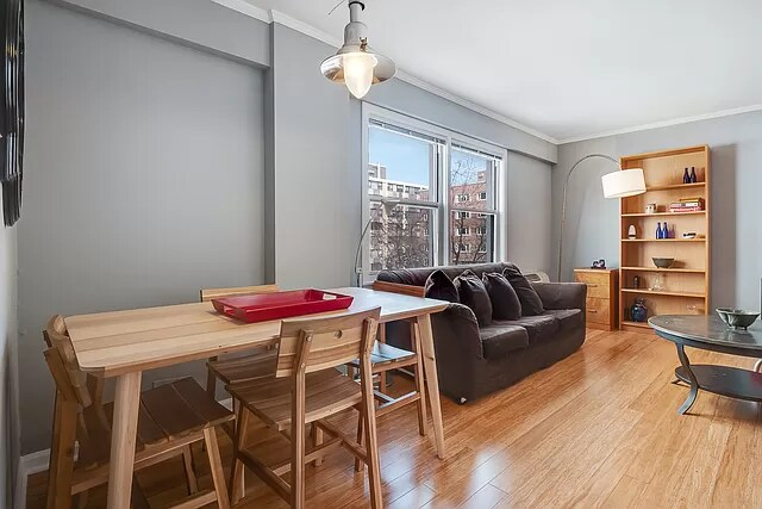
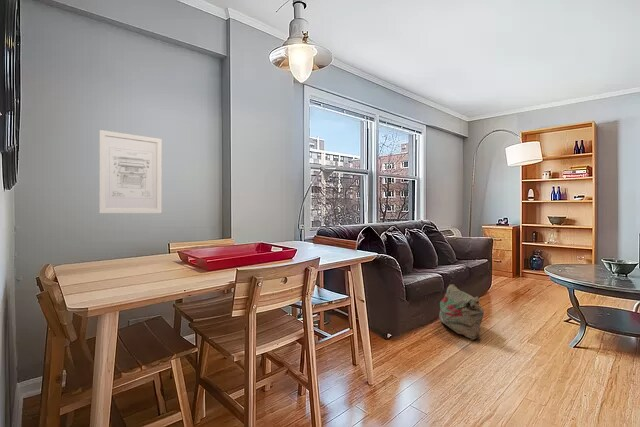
+ wall art [98,129,163,214]
+ bag [438,283,485,341]
